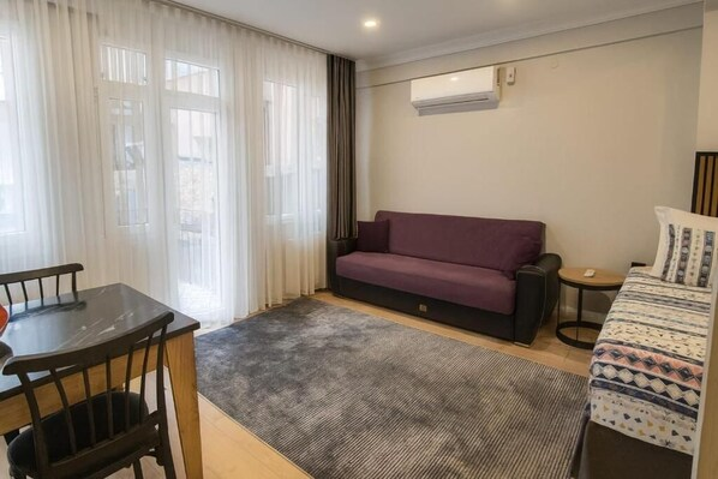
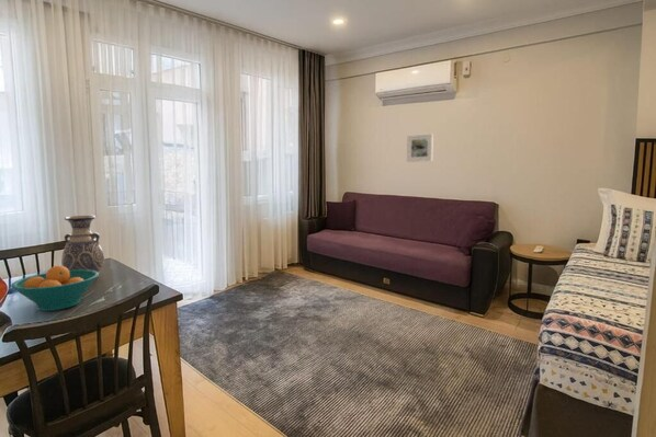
+ vase [60,215,105,274]
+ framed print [406,133,434,163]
+ fruit bowl [10,264,100,312]
